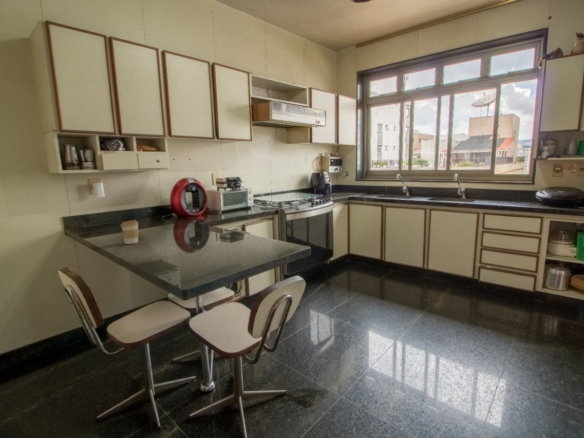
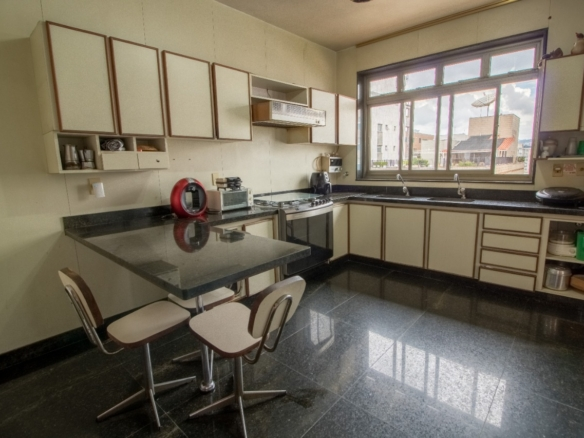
- coffee cup [120,219,140,245]
